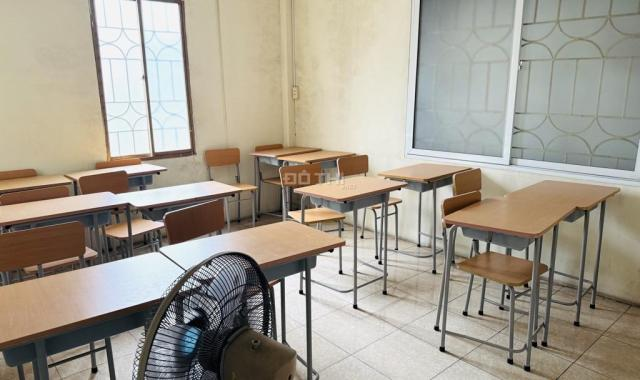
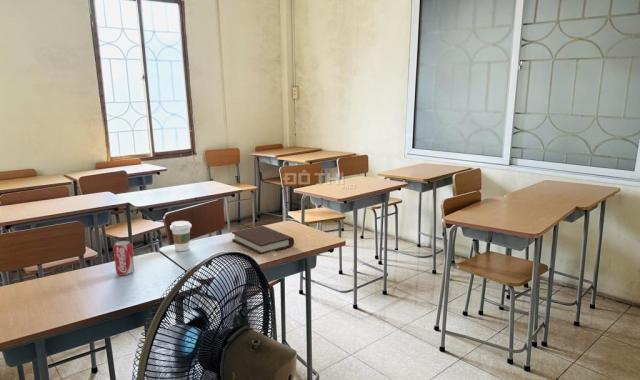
+ beverage can [113,240,135,276]
+ book [231,225,295,255]
+ coffee cup [169,220,192,252]
